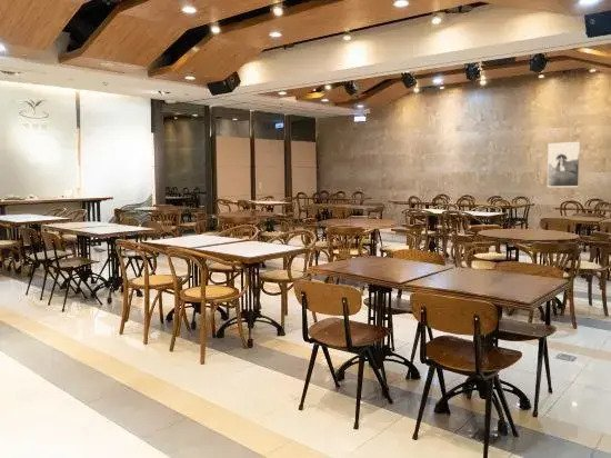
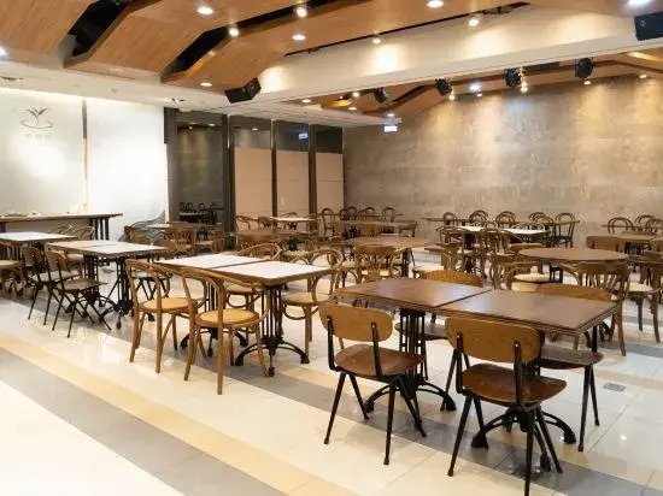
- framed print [547,140,581,188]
